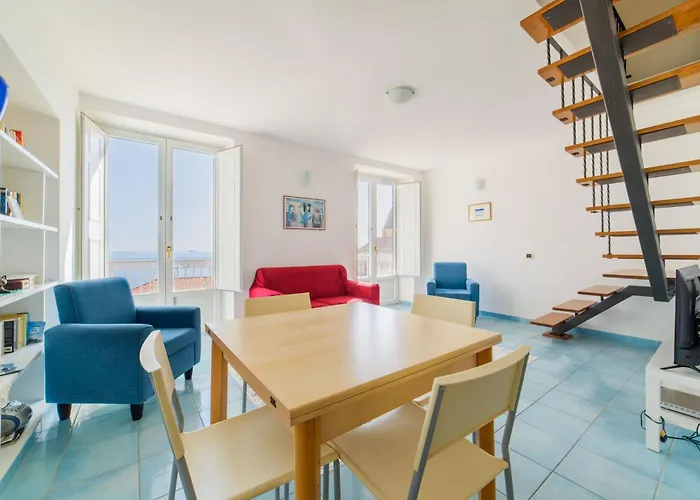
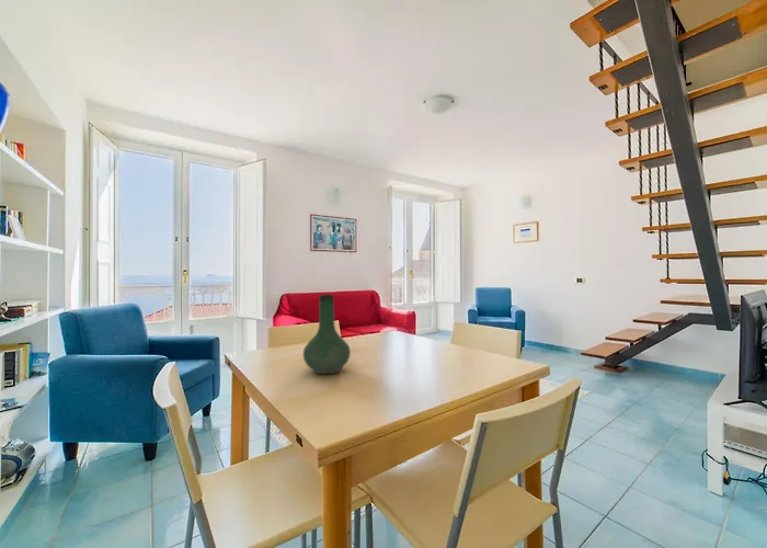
+ vase [302,294,352,375]
